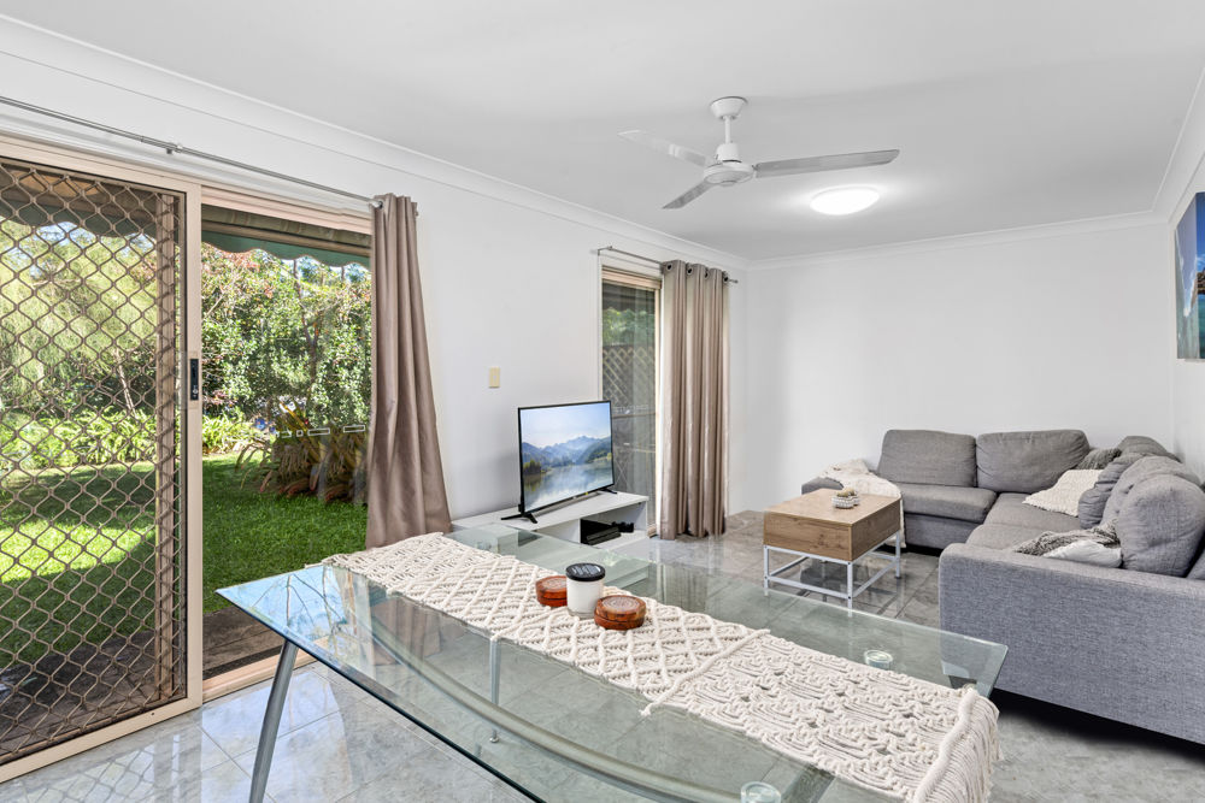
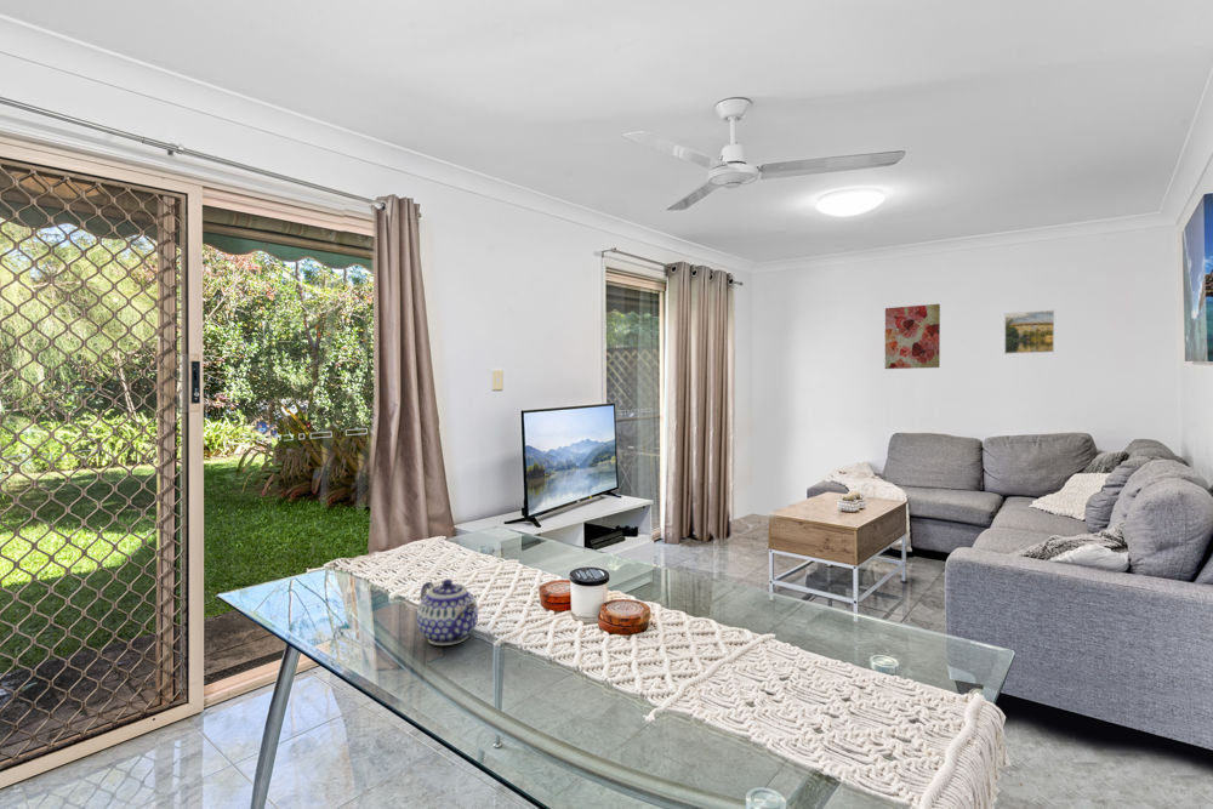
+ teapot [416,577,479,646]
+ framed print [1003,309,1055,355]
+ wall art [884,303,941,370]
